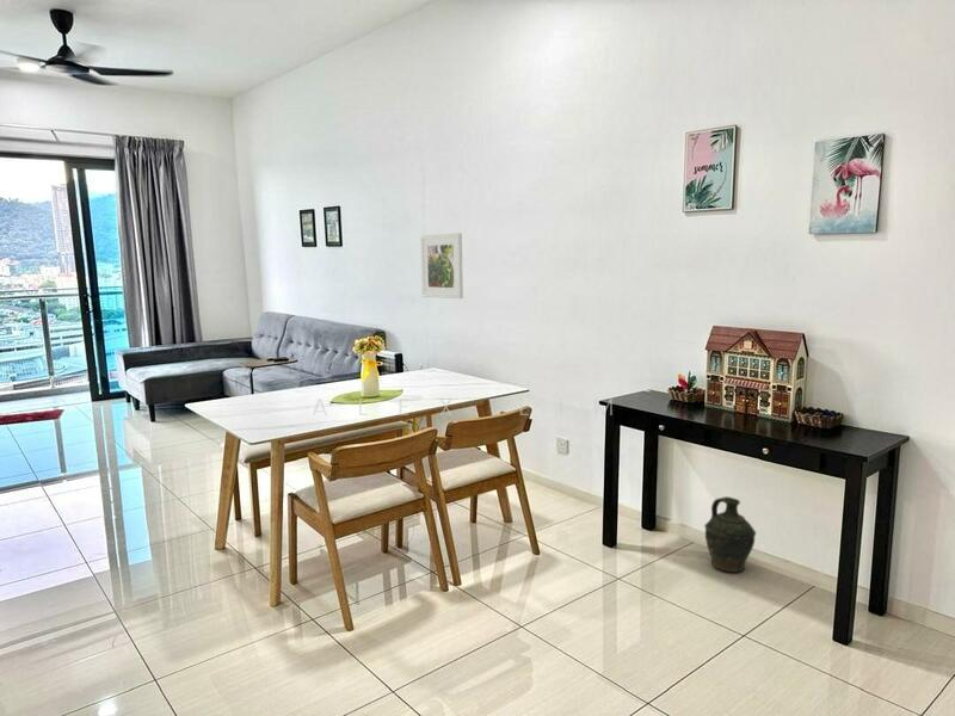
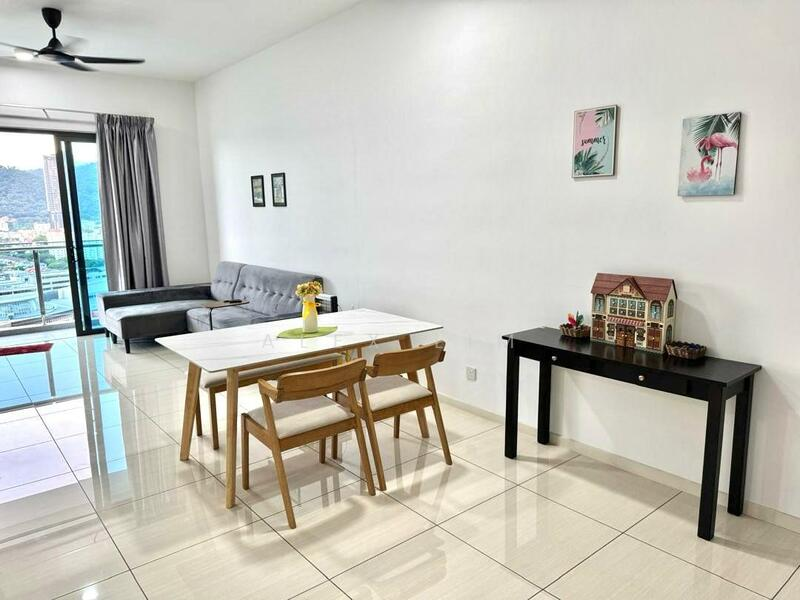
- ceramic jug [703,495,757,573]
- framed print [419,232,464,300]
